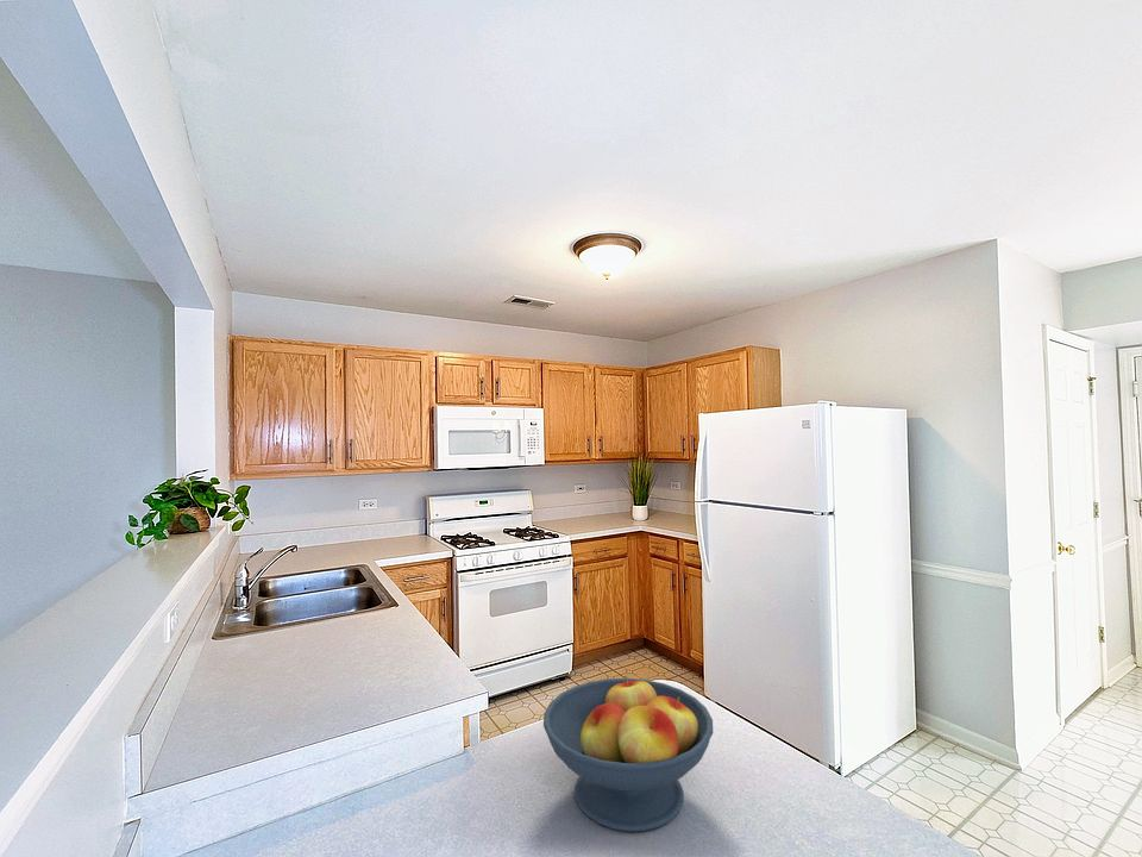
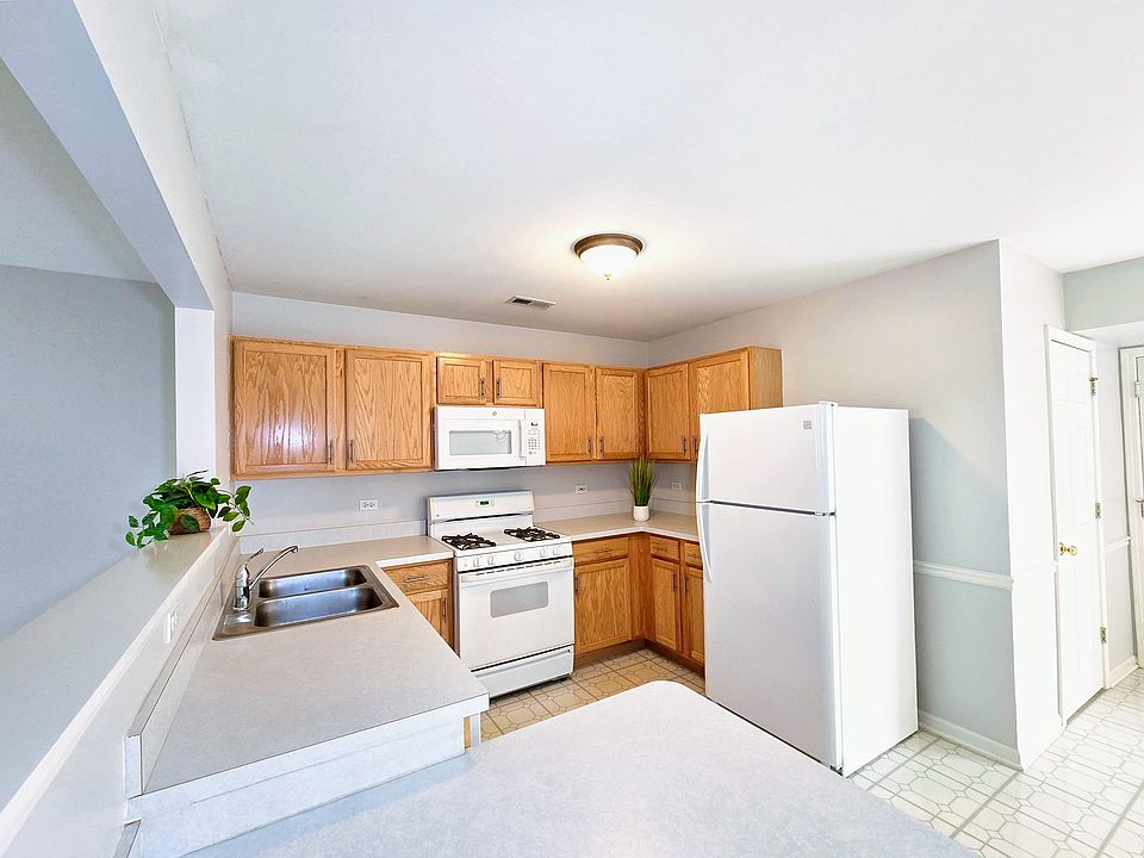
- fruit bowl [542,675,714,833]
